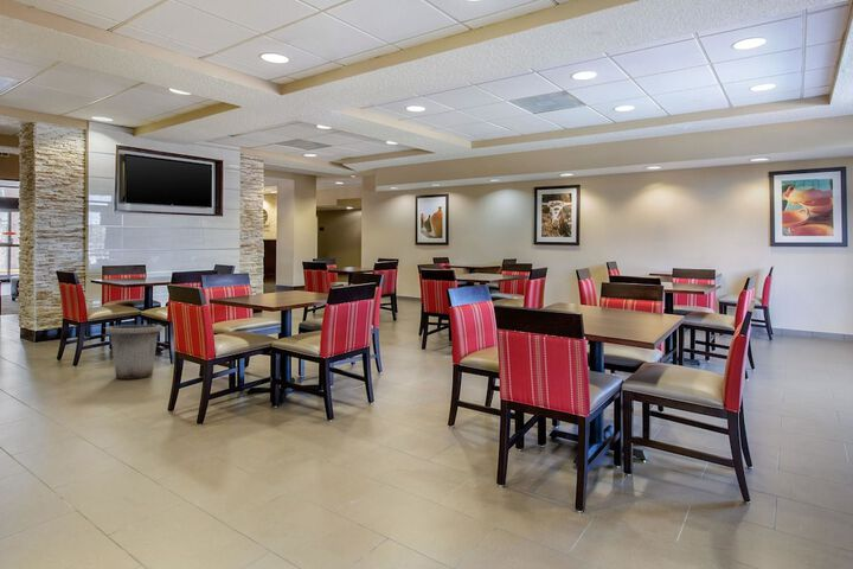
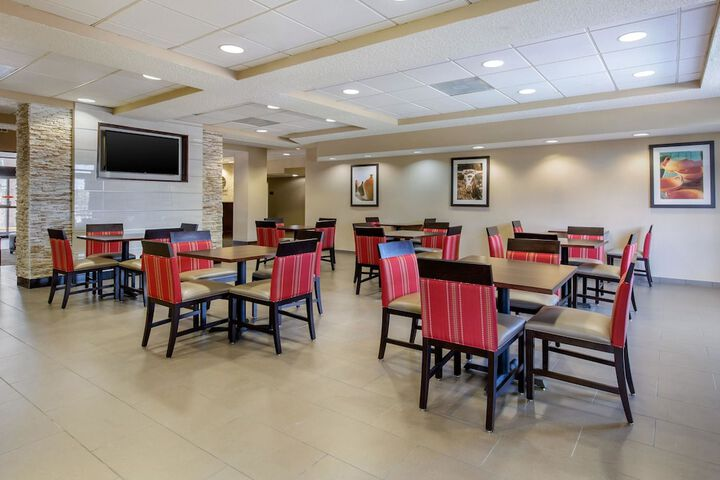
- trash can [104,324,163,381]
